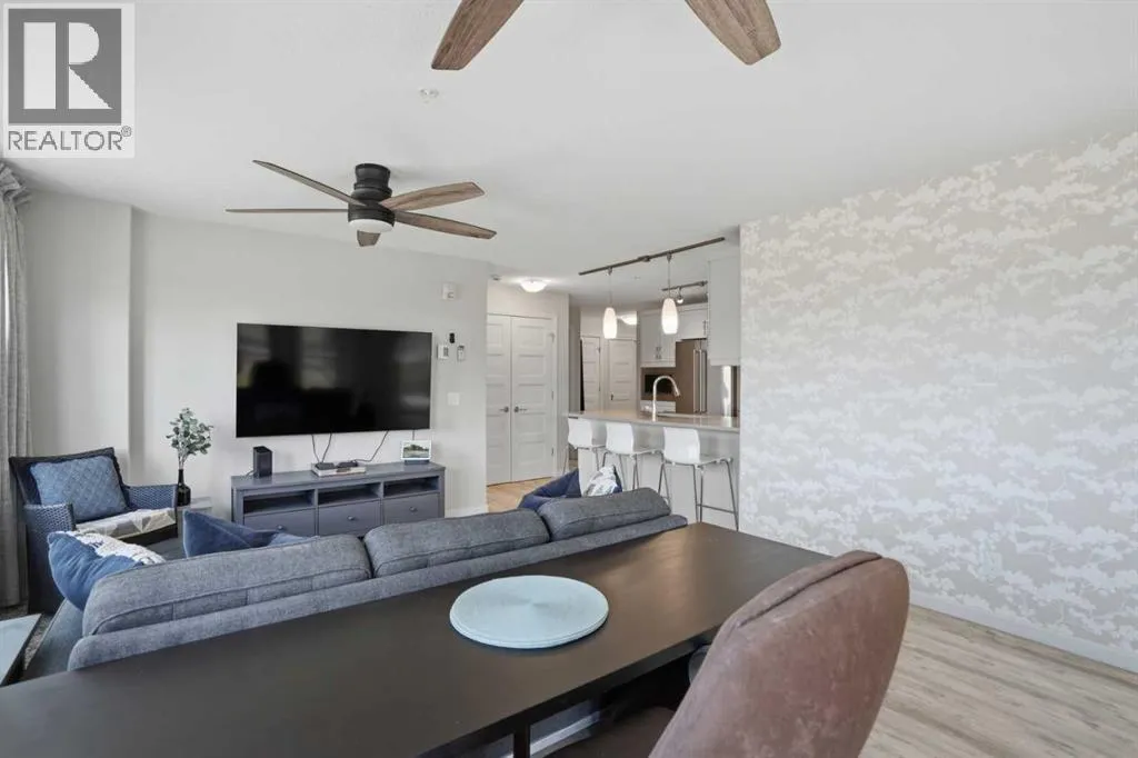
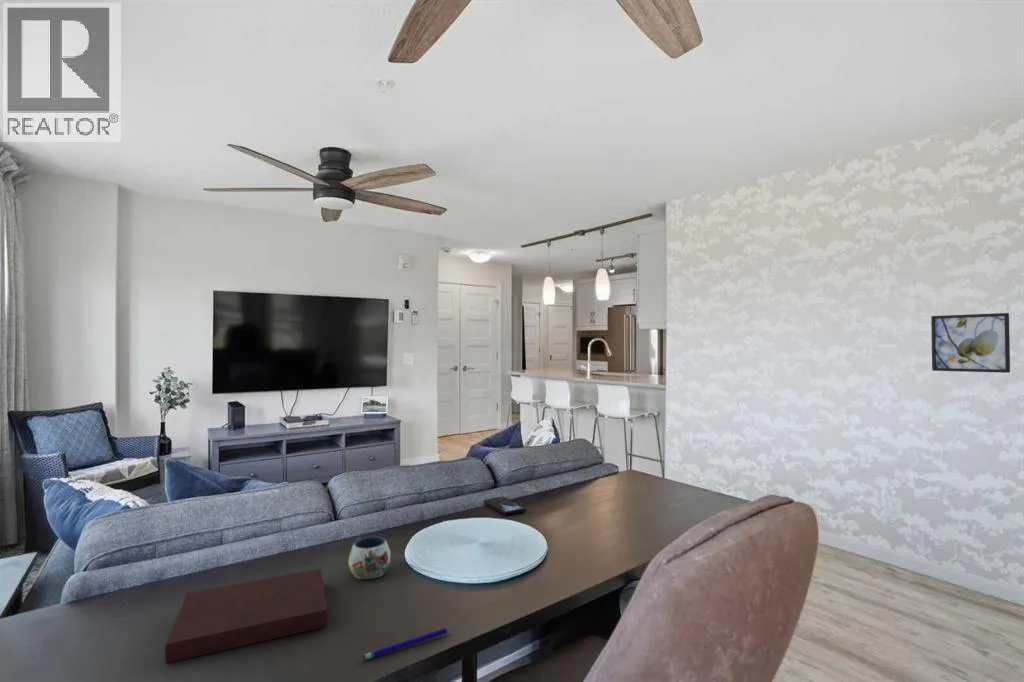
+ smartphone [483,496,527,516]
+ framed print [930,312,1011,374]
+ notebook [164,568,328,664]
+ pen [362,627,448,661]
+ mug [348,536,392,580]
